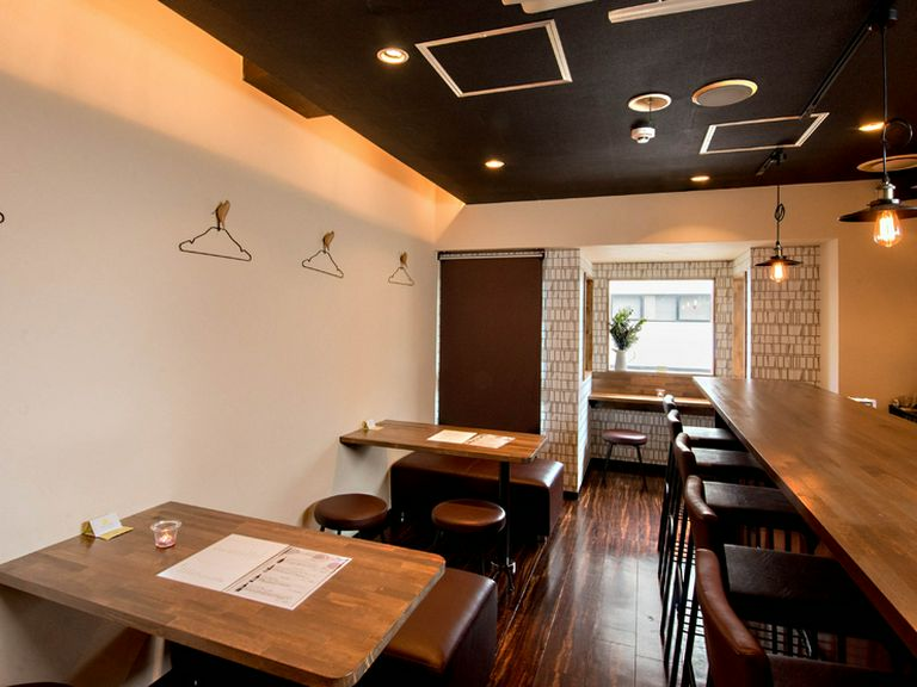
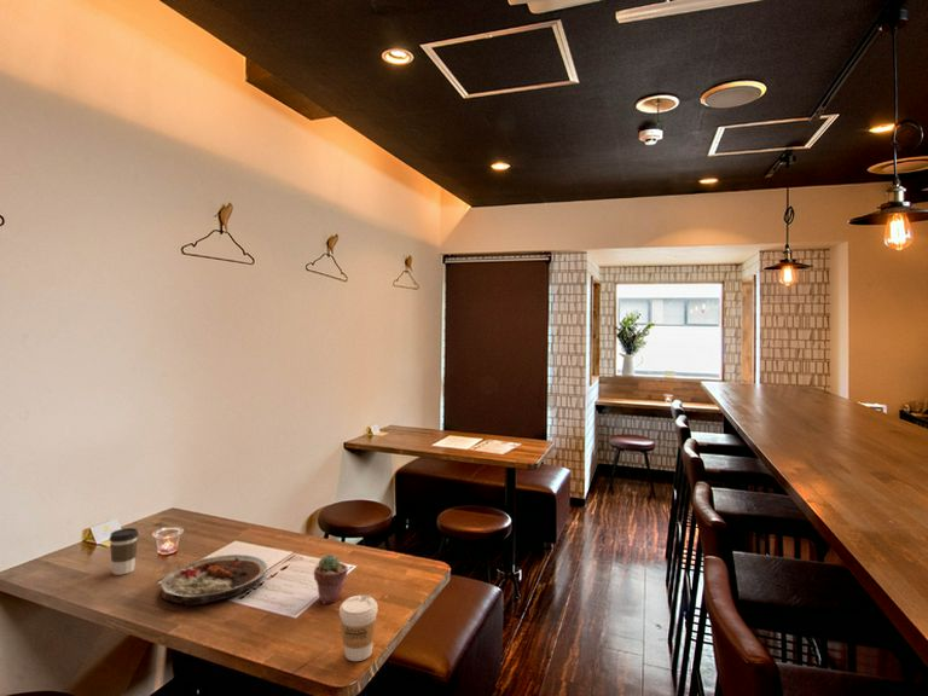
+ potted succulent [313,553,349,605]
+ plate [160,553,268,607]
+ coffee cup [338,594,379,662]
+ coffee cup [109,527,140,576]
